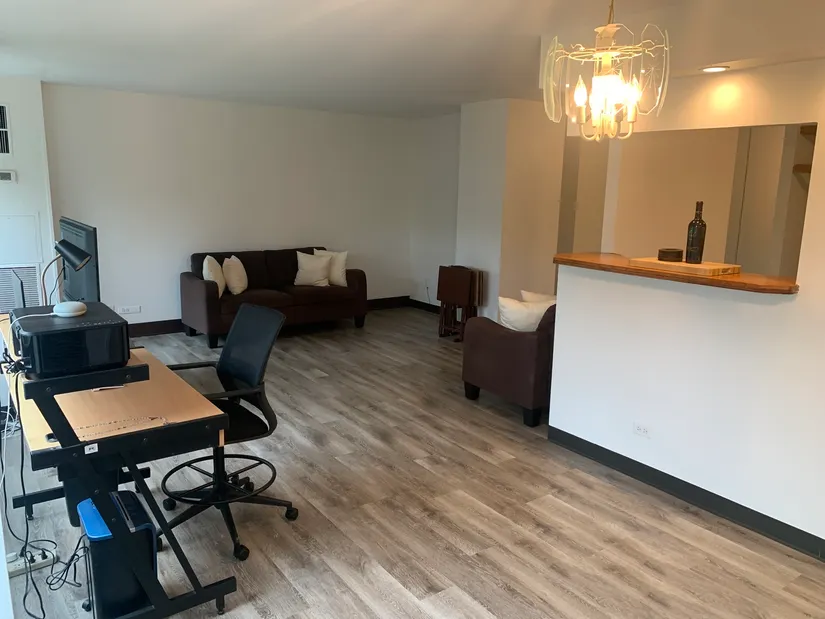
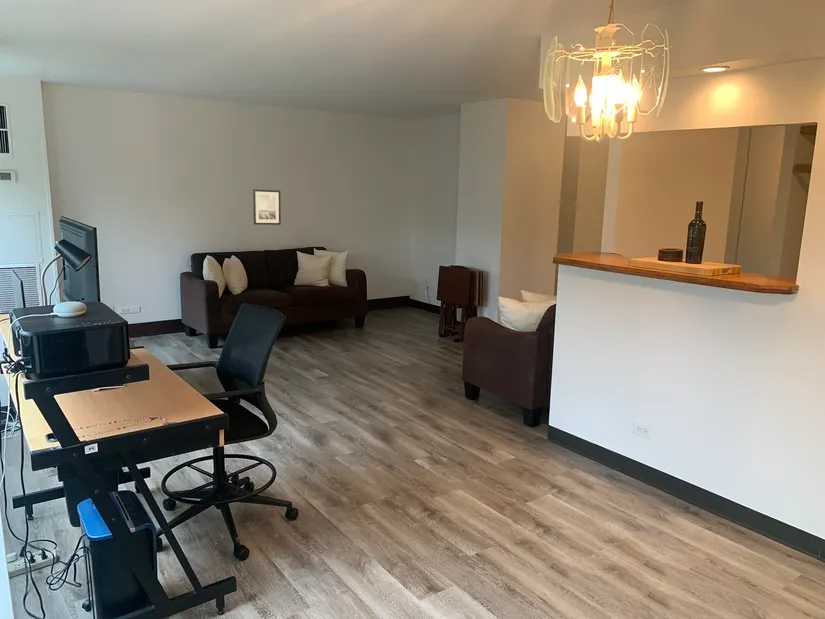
+ wall art [252,188,282,226]
